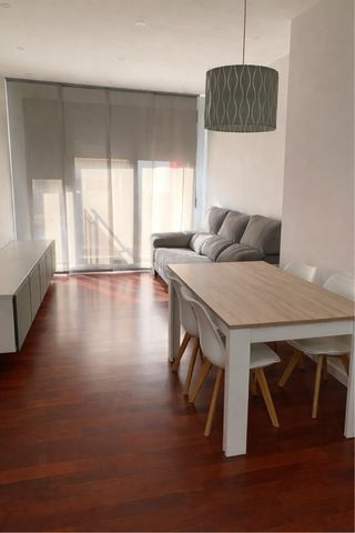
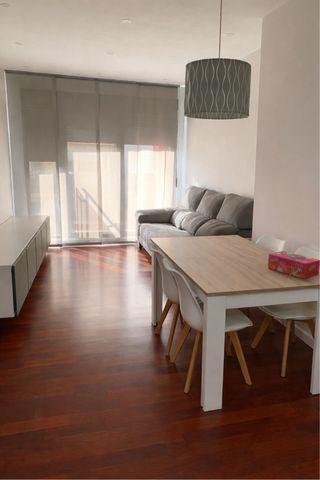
+ tissue box [267,250,320,280]
